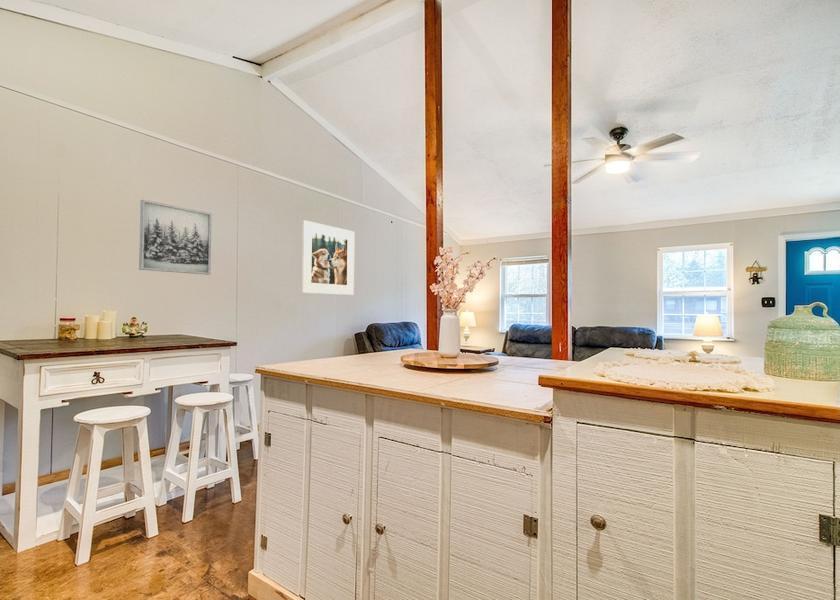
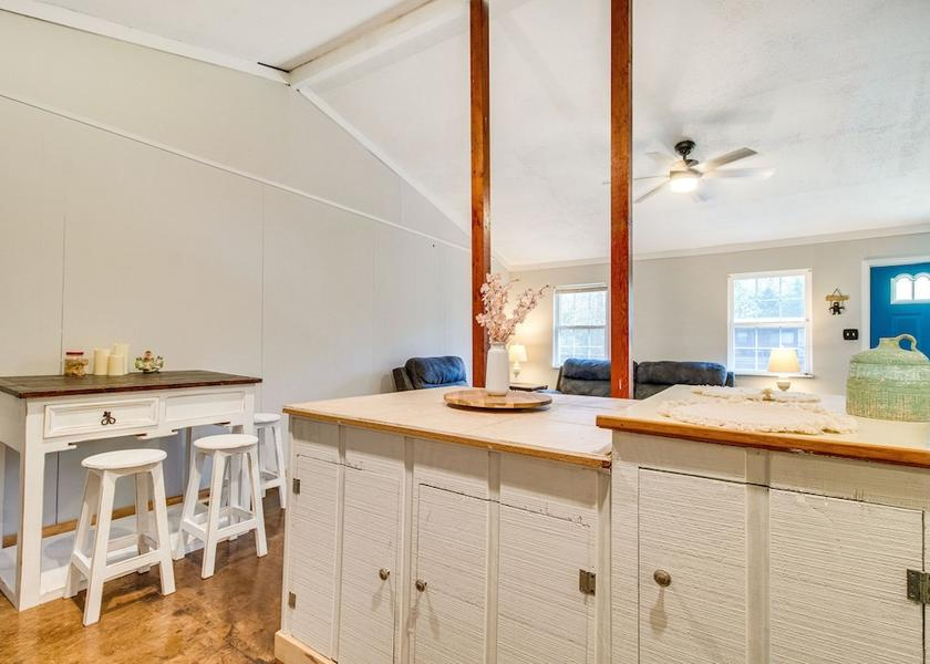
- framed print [301,219,355,296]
- wall art [138,199,212,276]
